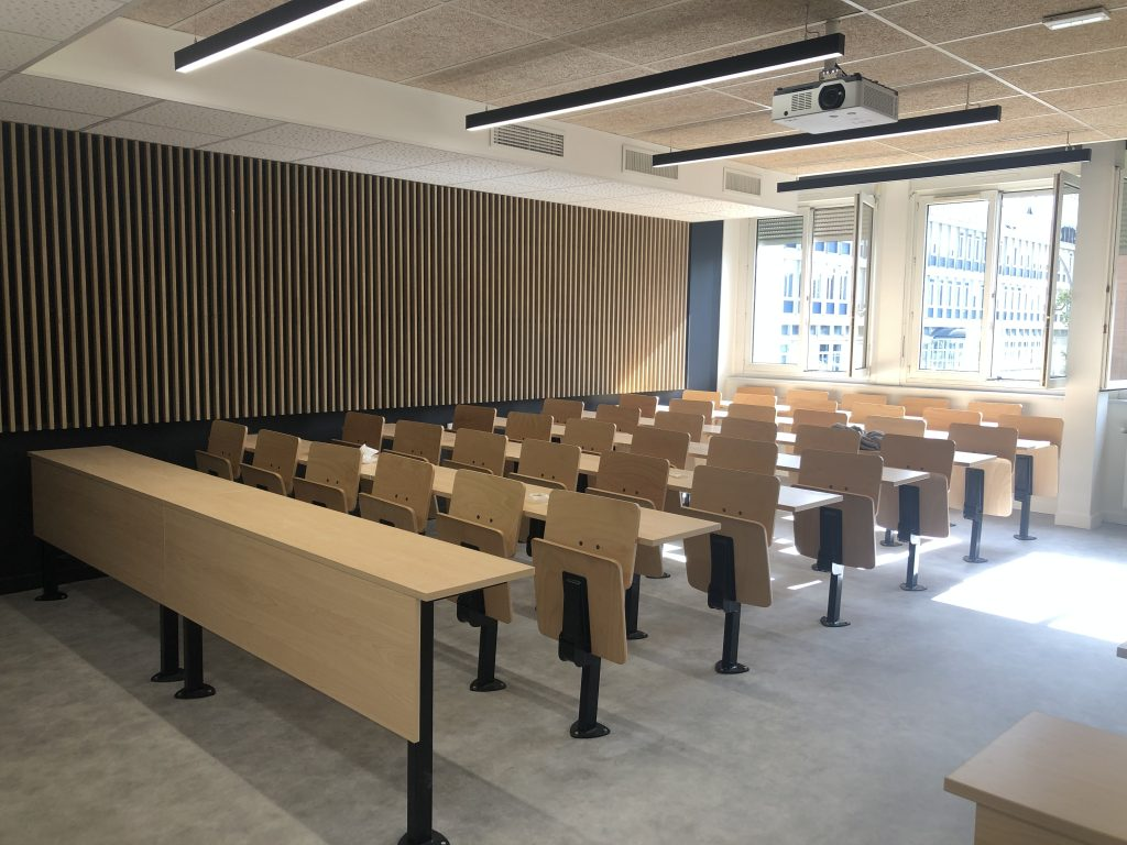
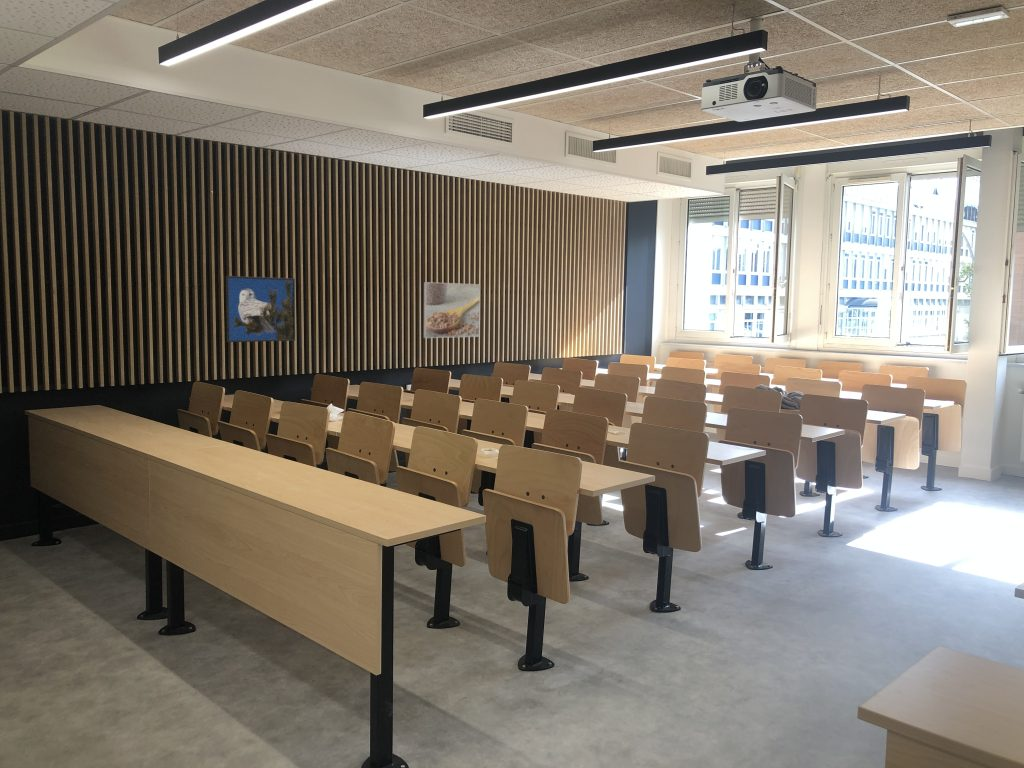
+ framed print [225,275,296,343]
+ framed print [423,281,481,339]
